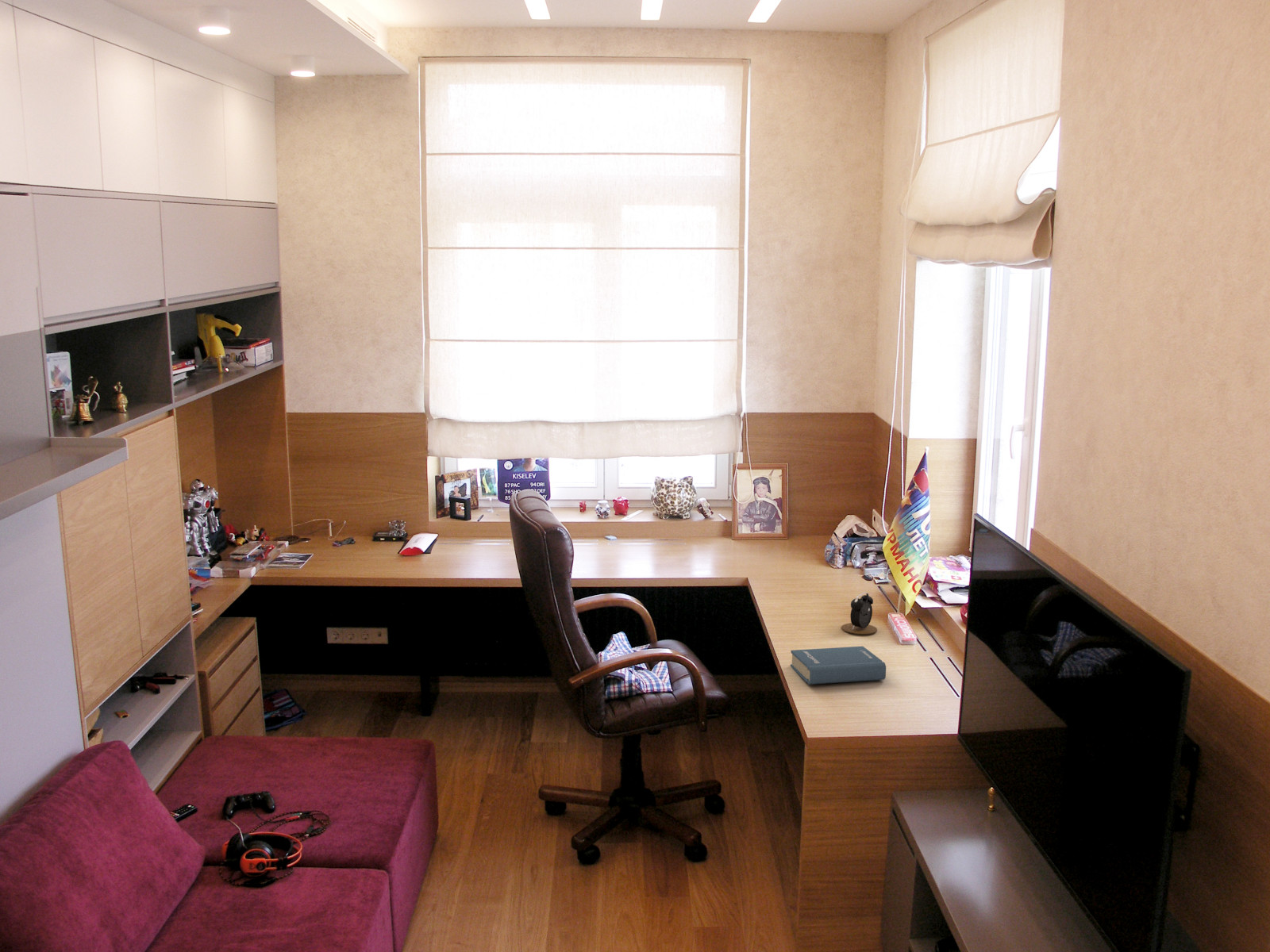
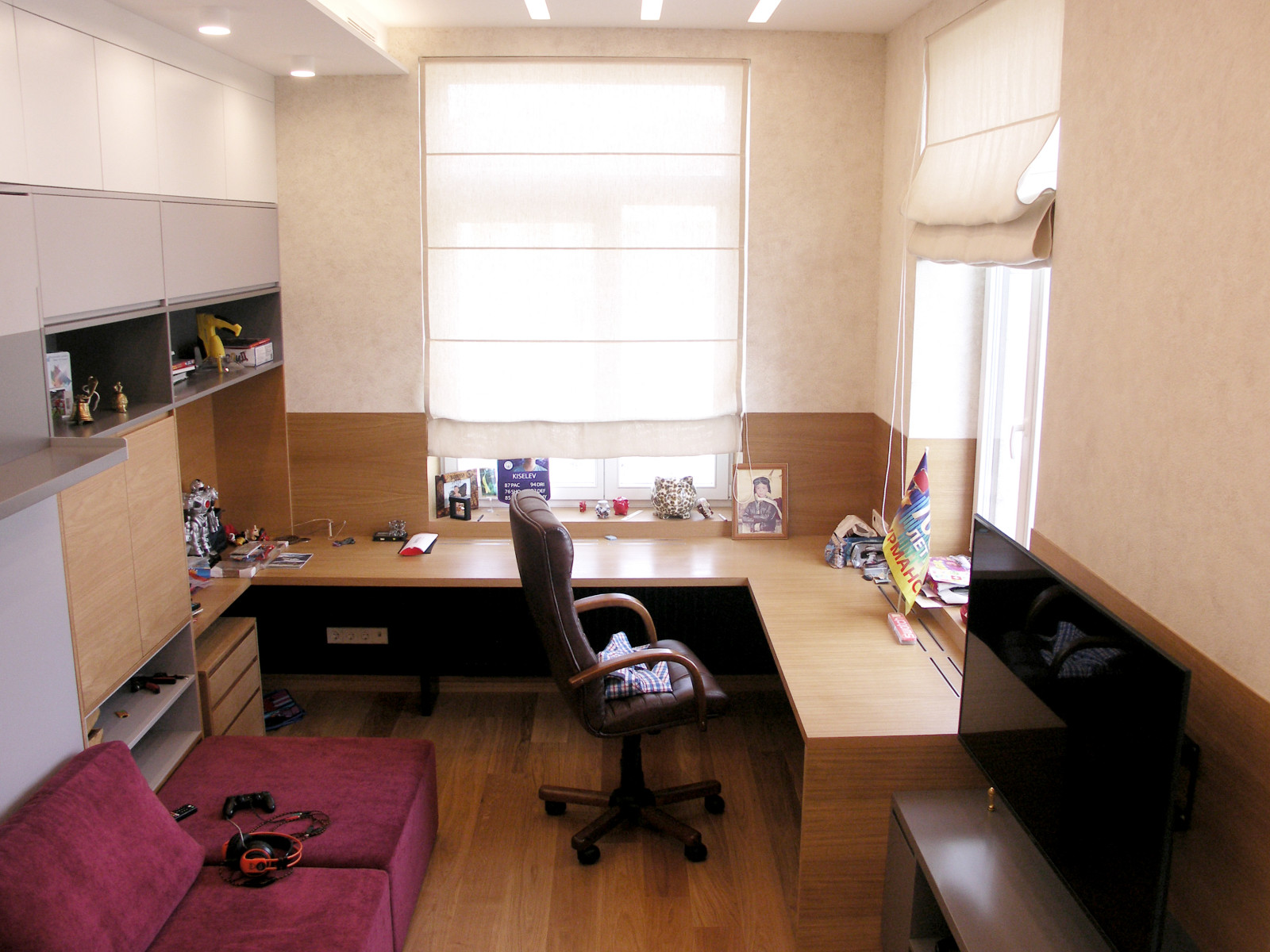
- alarm clock [841,592,878,635]
- book [790,646,887,685]
